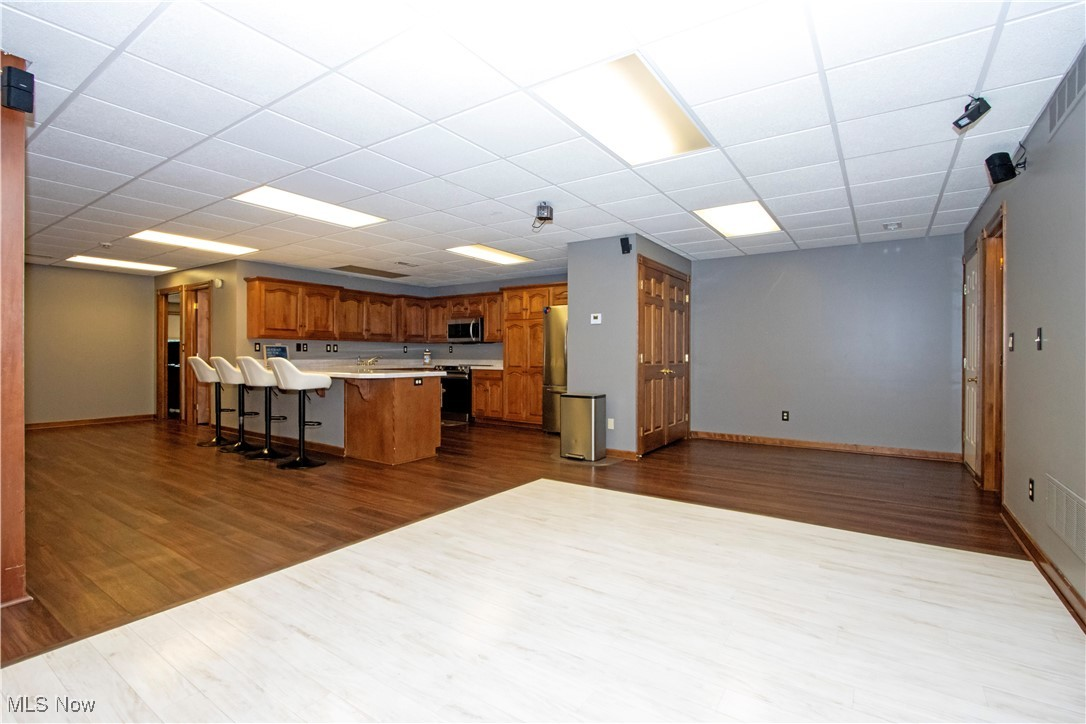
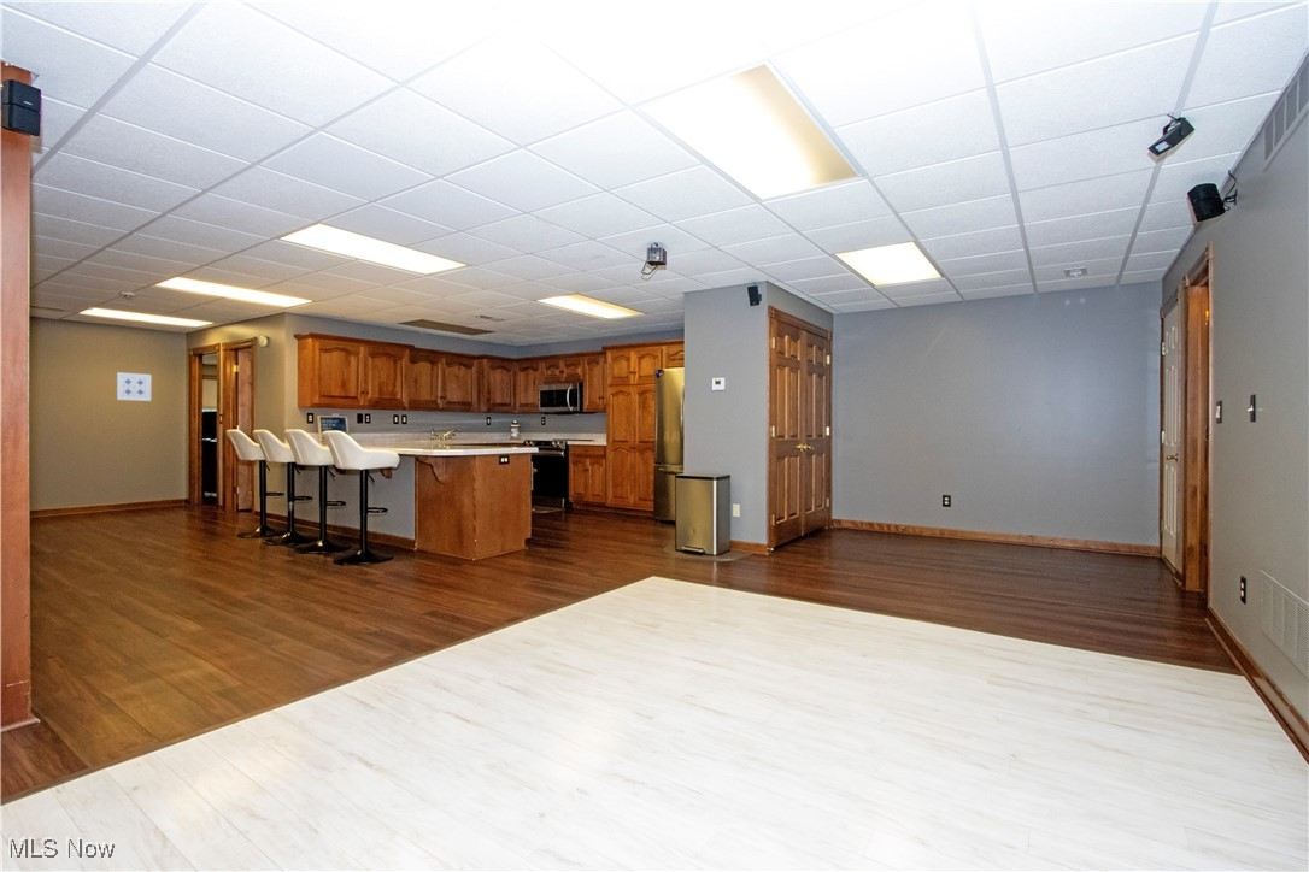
+ wall art [116,371,152,402]
